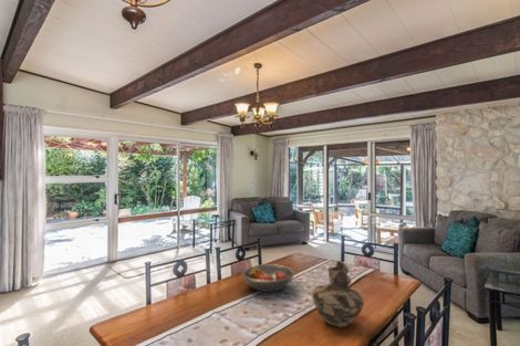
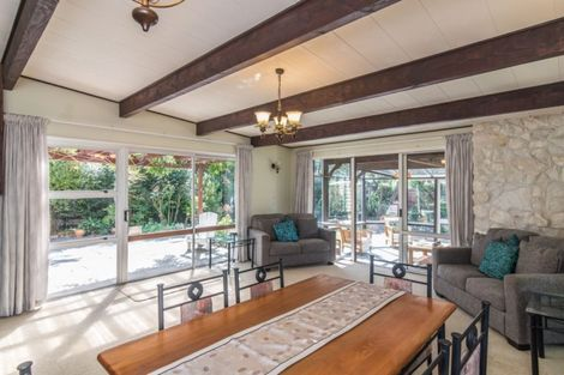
- fruit bowl [241,263,295,293]
- vase [311,260,365,328]
